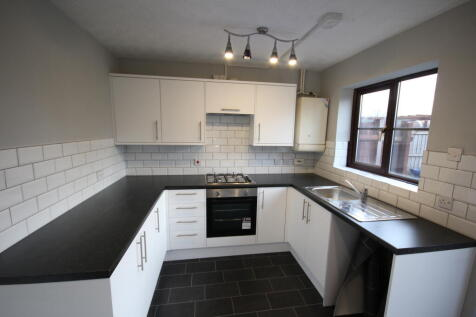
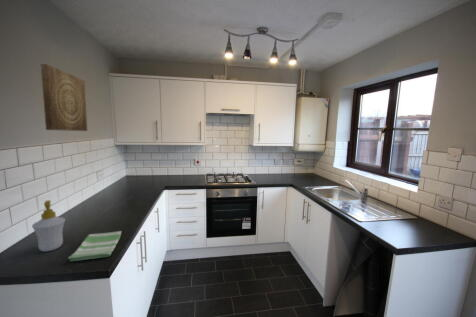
+ soap bottle [31,199,66,252]
+ dish towel [67,230,123,262]
+ wall art [40,63,88,132]
